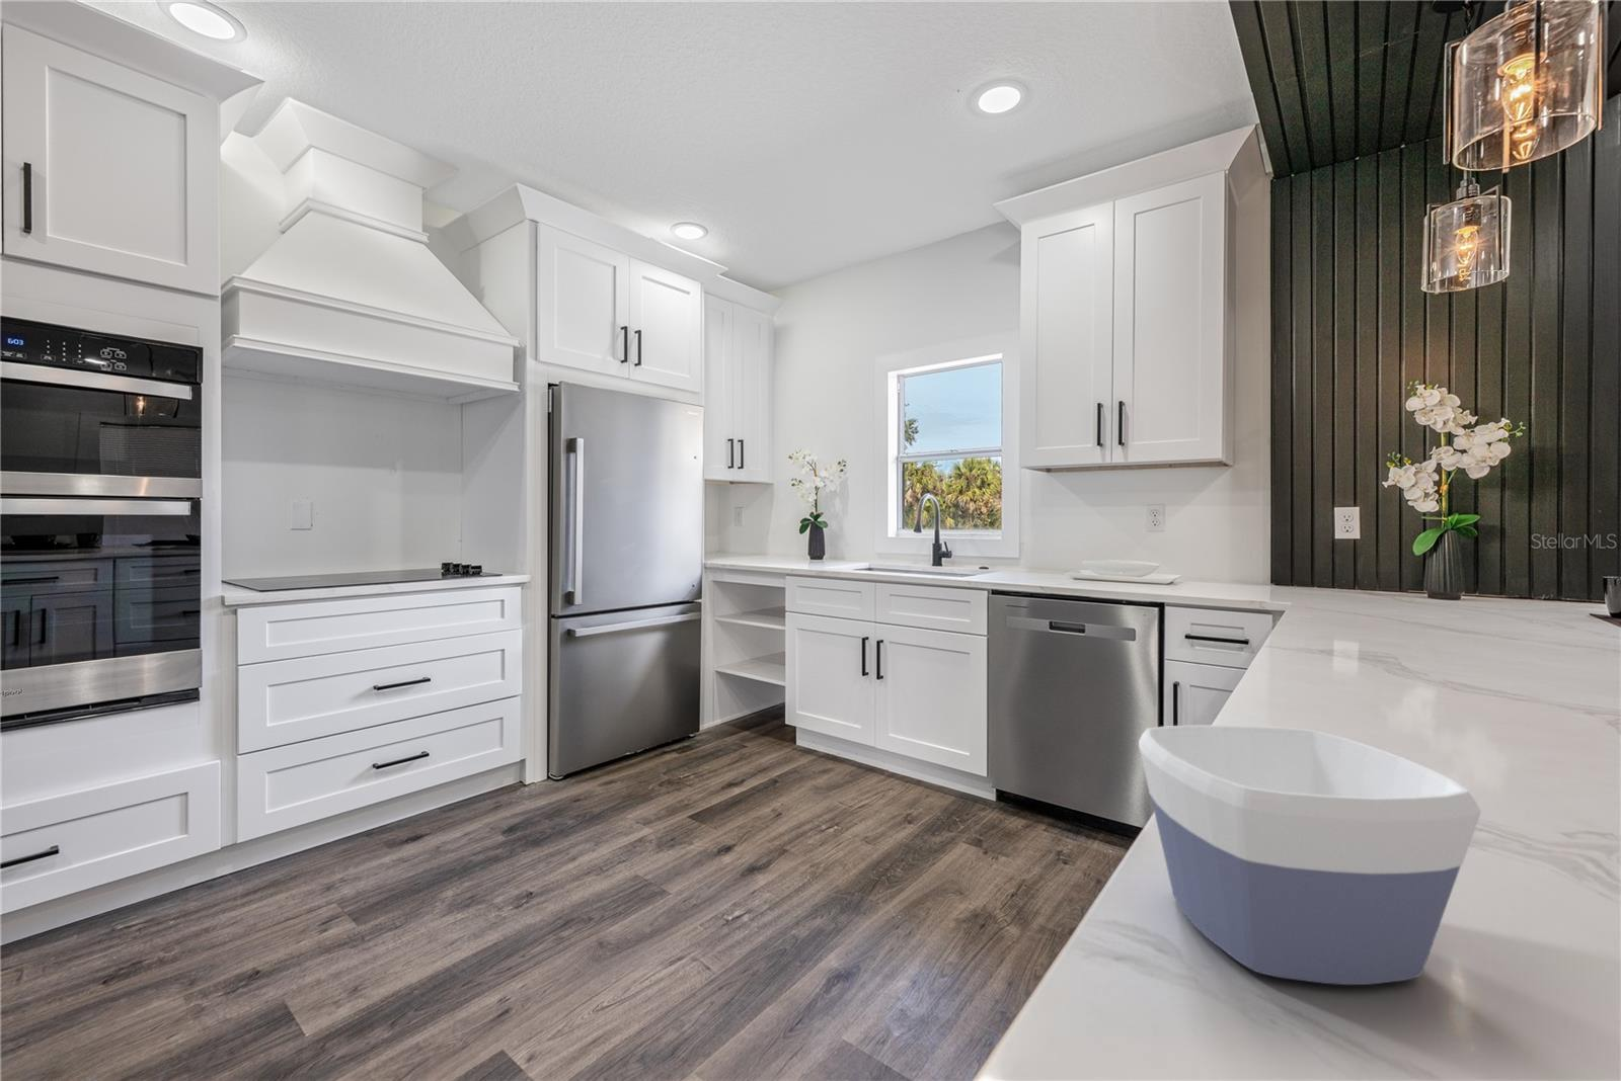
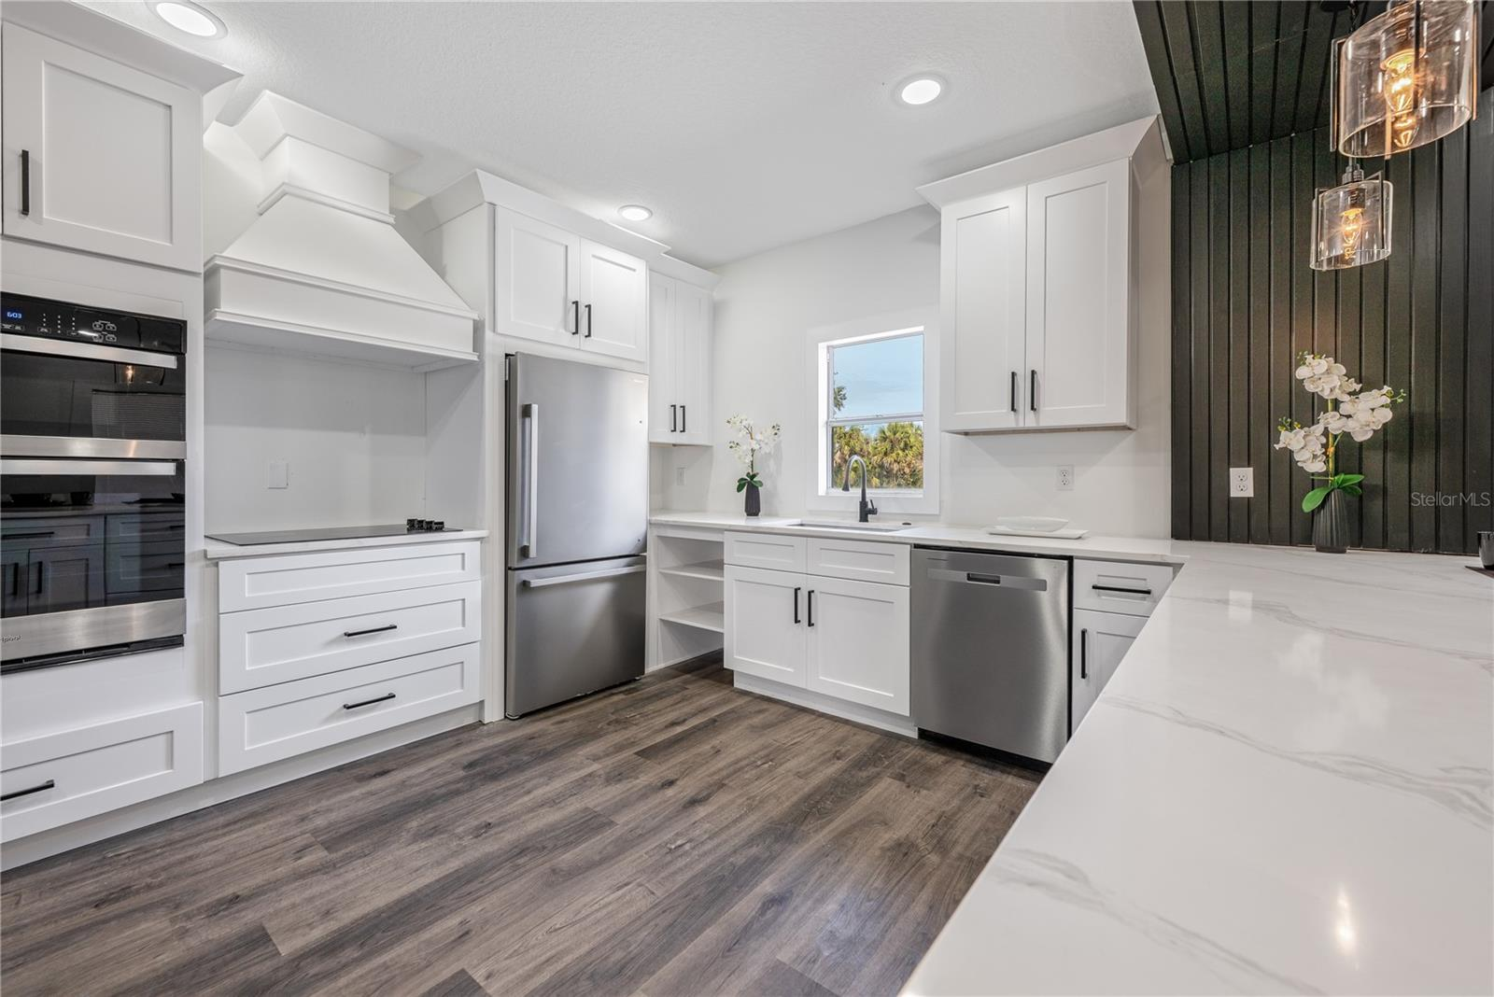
- bowl [1138,724,1482,986]
